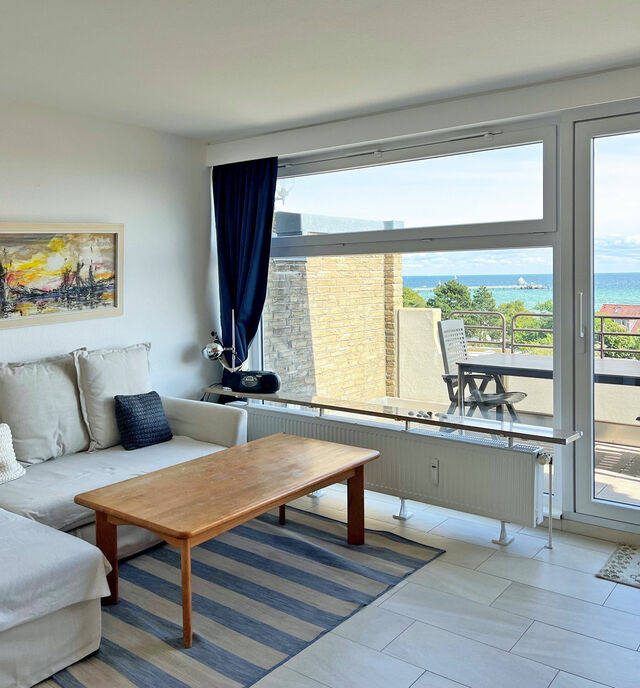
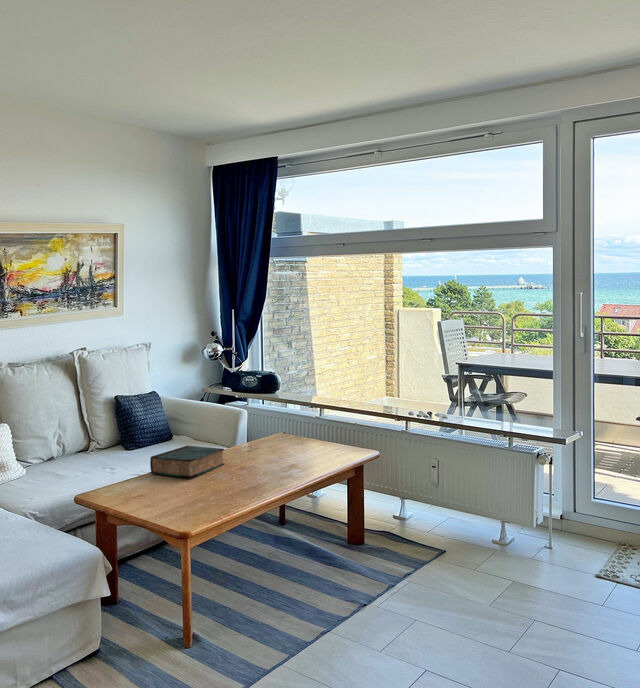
+ book [149,445,226,479]
